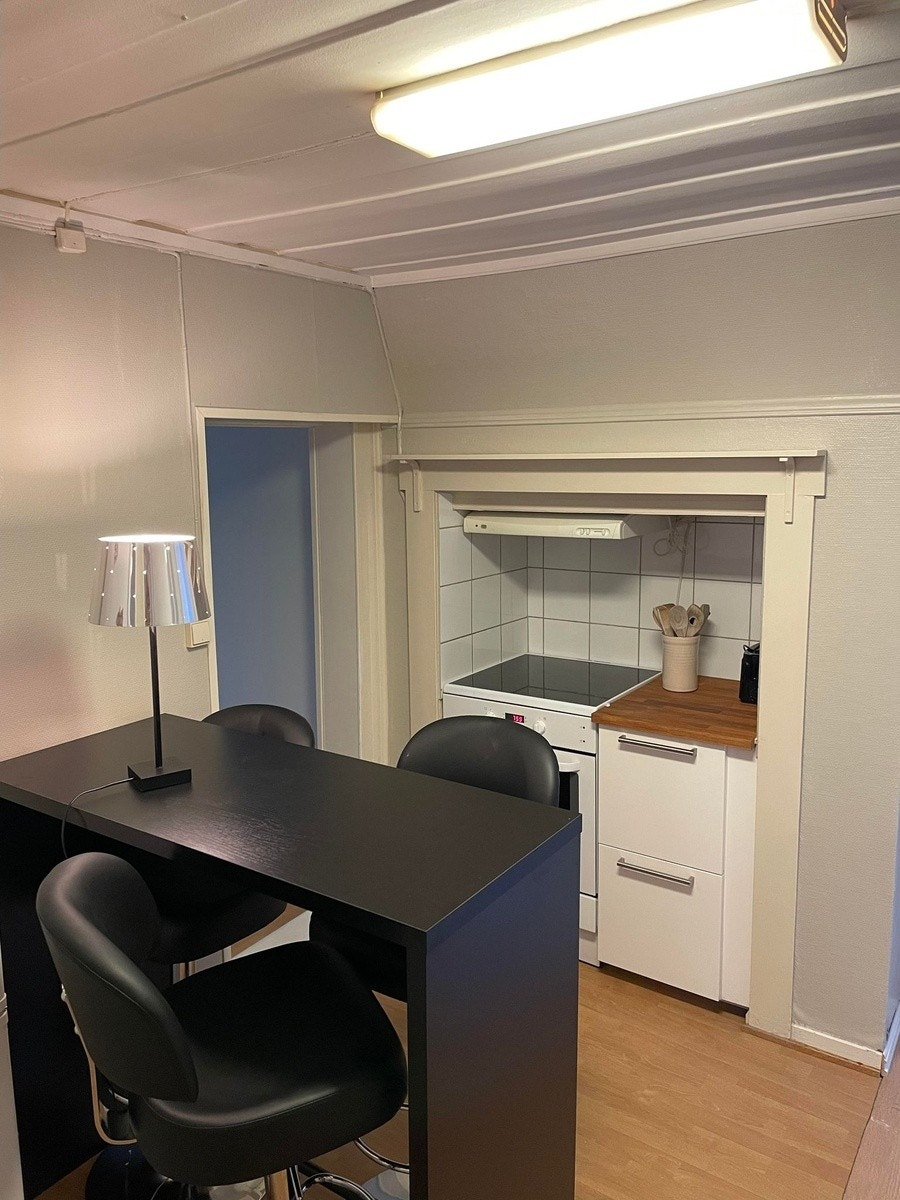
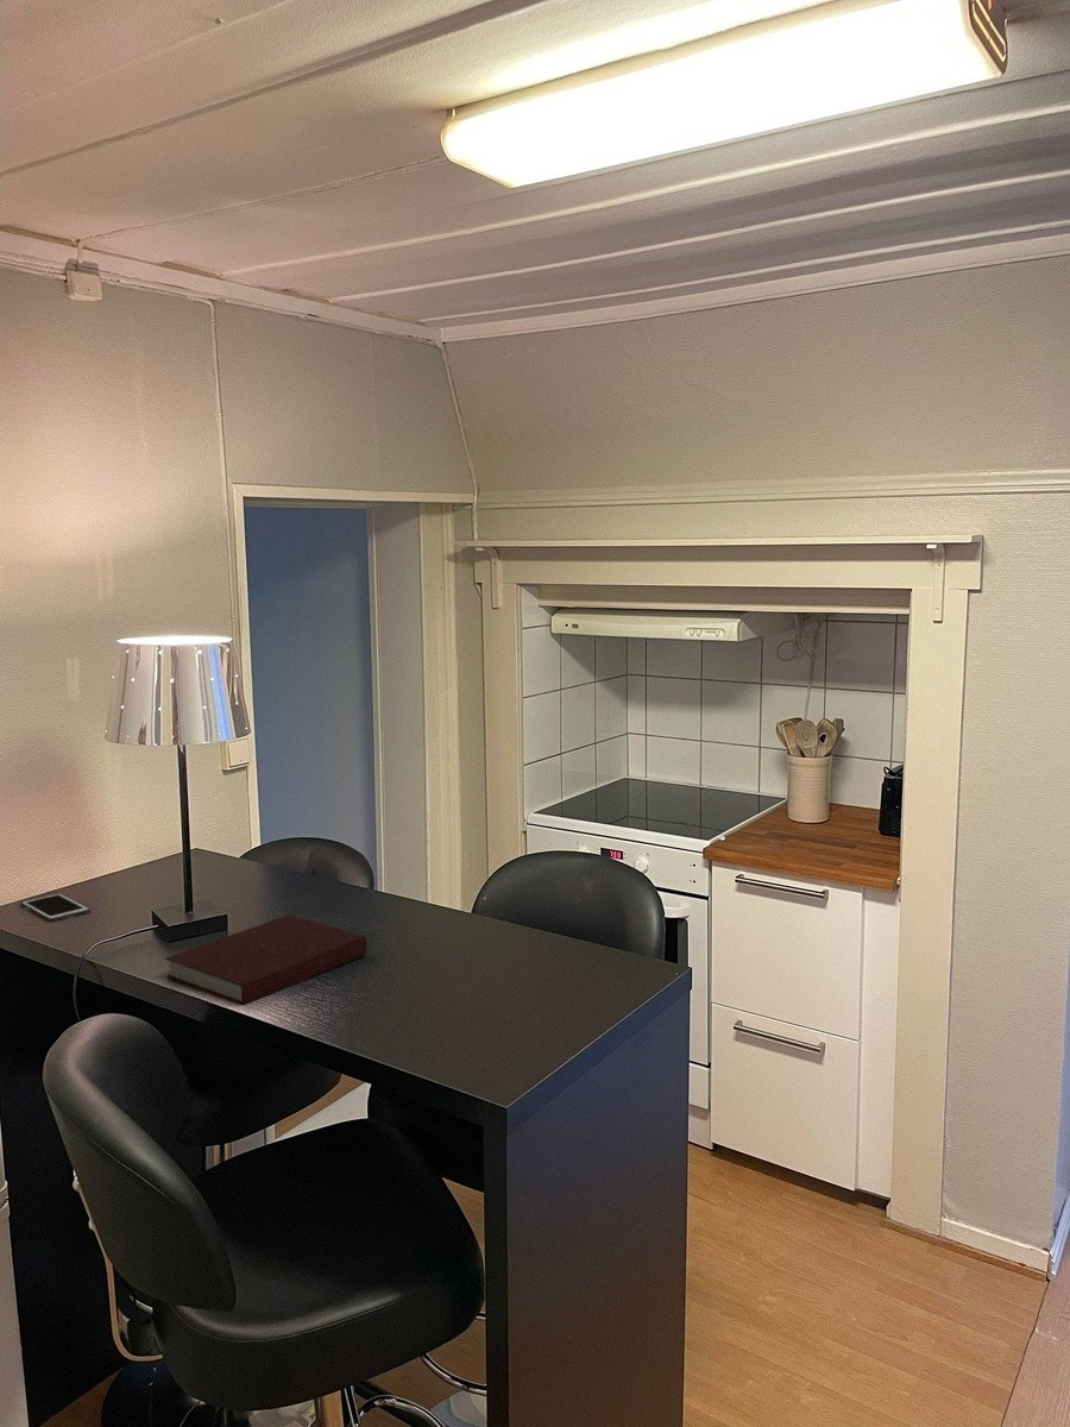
+ notebook [164,913,369,1006]
+ cell phone [19,892,92,923]
